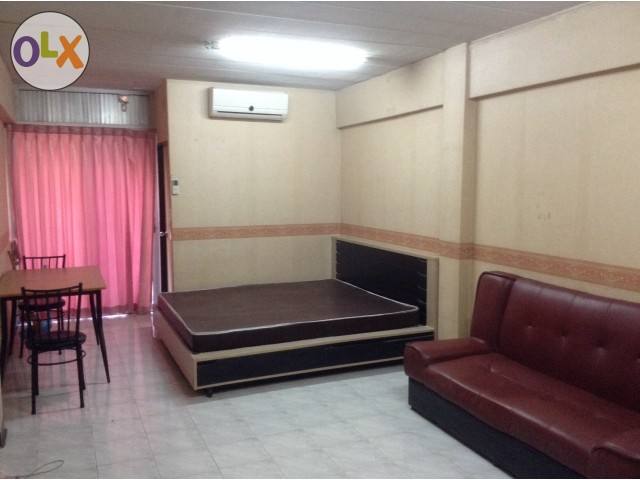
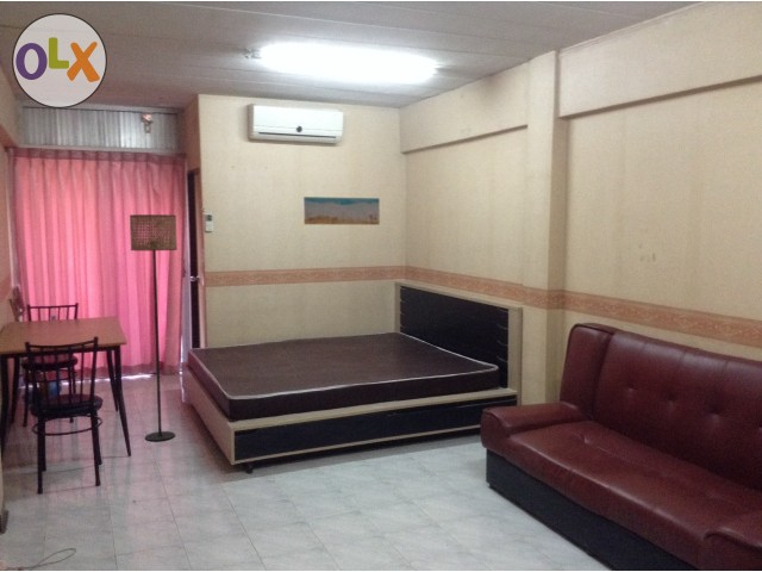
+ floor lamp [129,213,179,442]
+ wall art [302,195,381,225]
